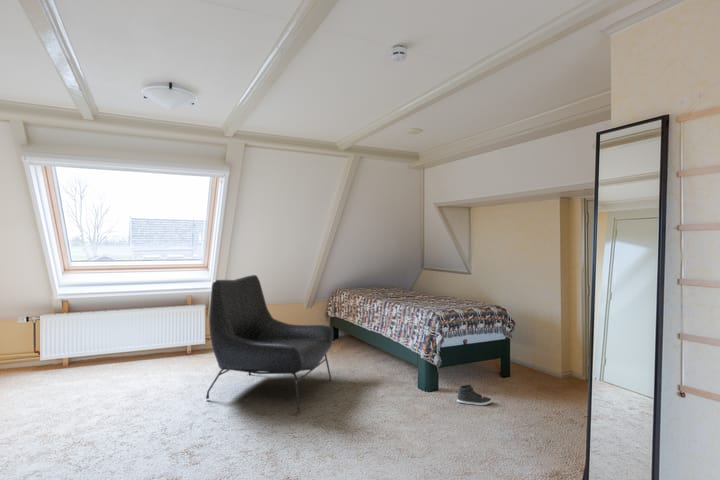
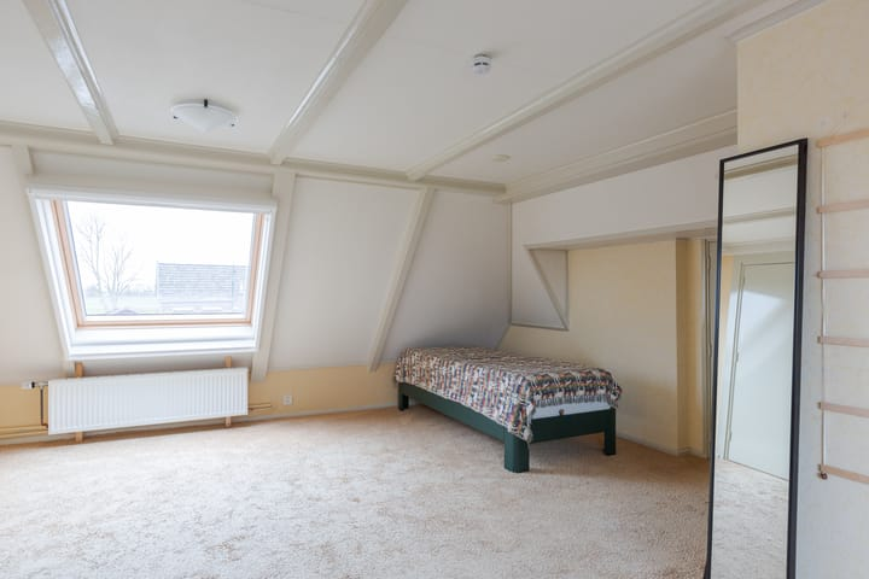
- chair [205,274,334,415]
- sneaker [456,384,493,406]
